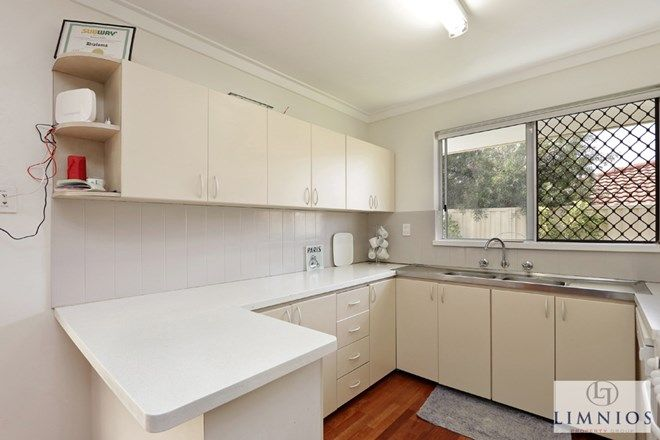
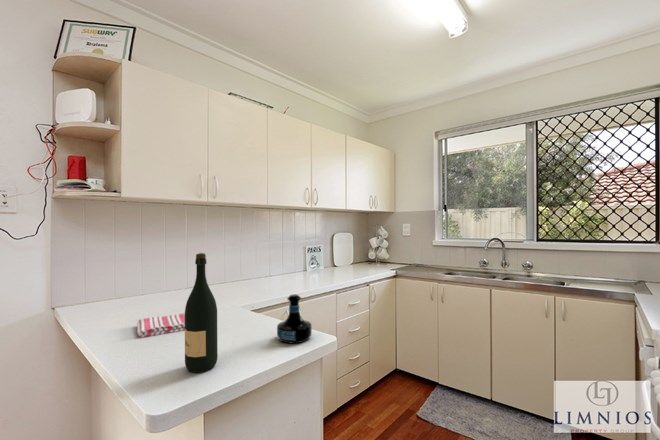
+ tequila bottle [276,293,313,344]
+ wine bottle [184,252,218,374]
+ dish towel [136,312,185,338]
